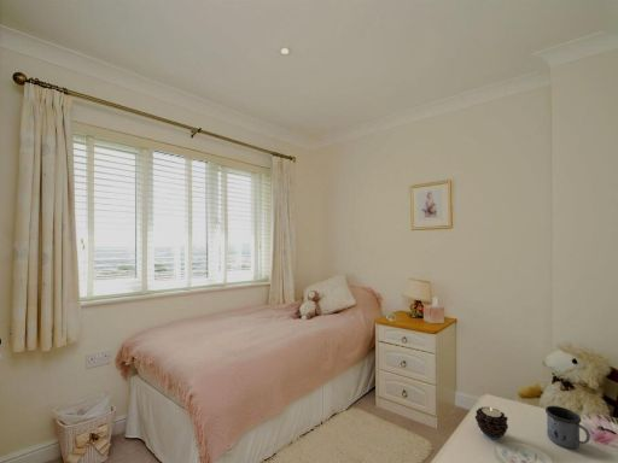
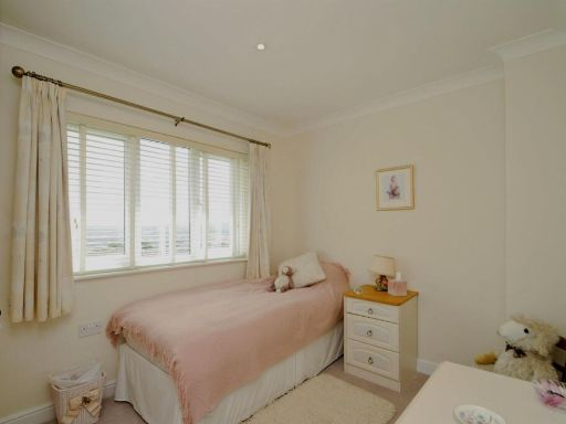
- mug [544,405,591,450]
- candle [474,405,509,440]
